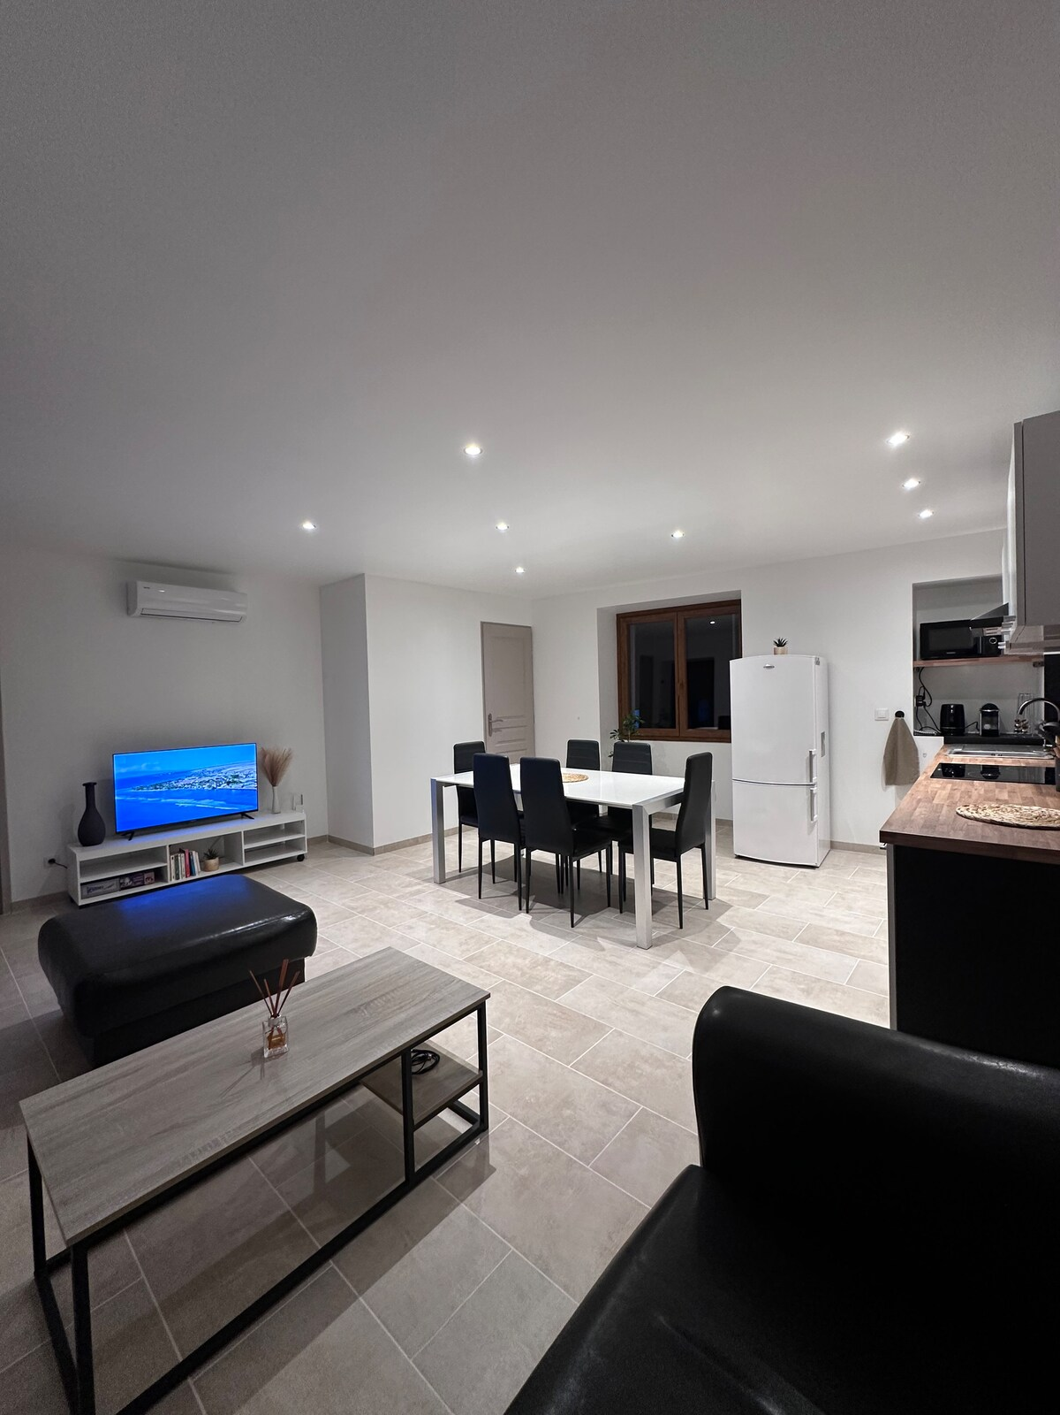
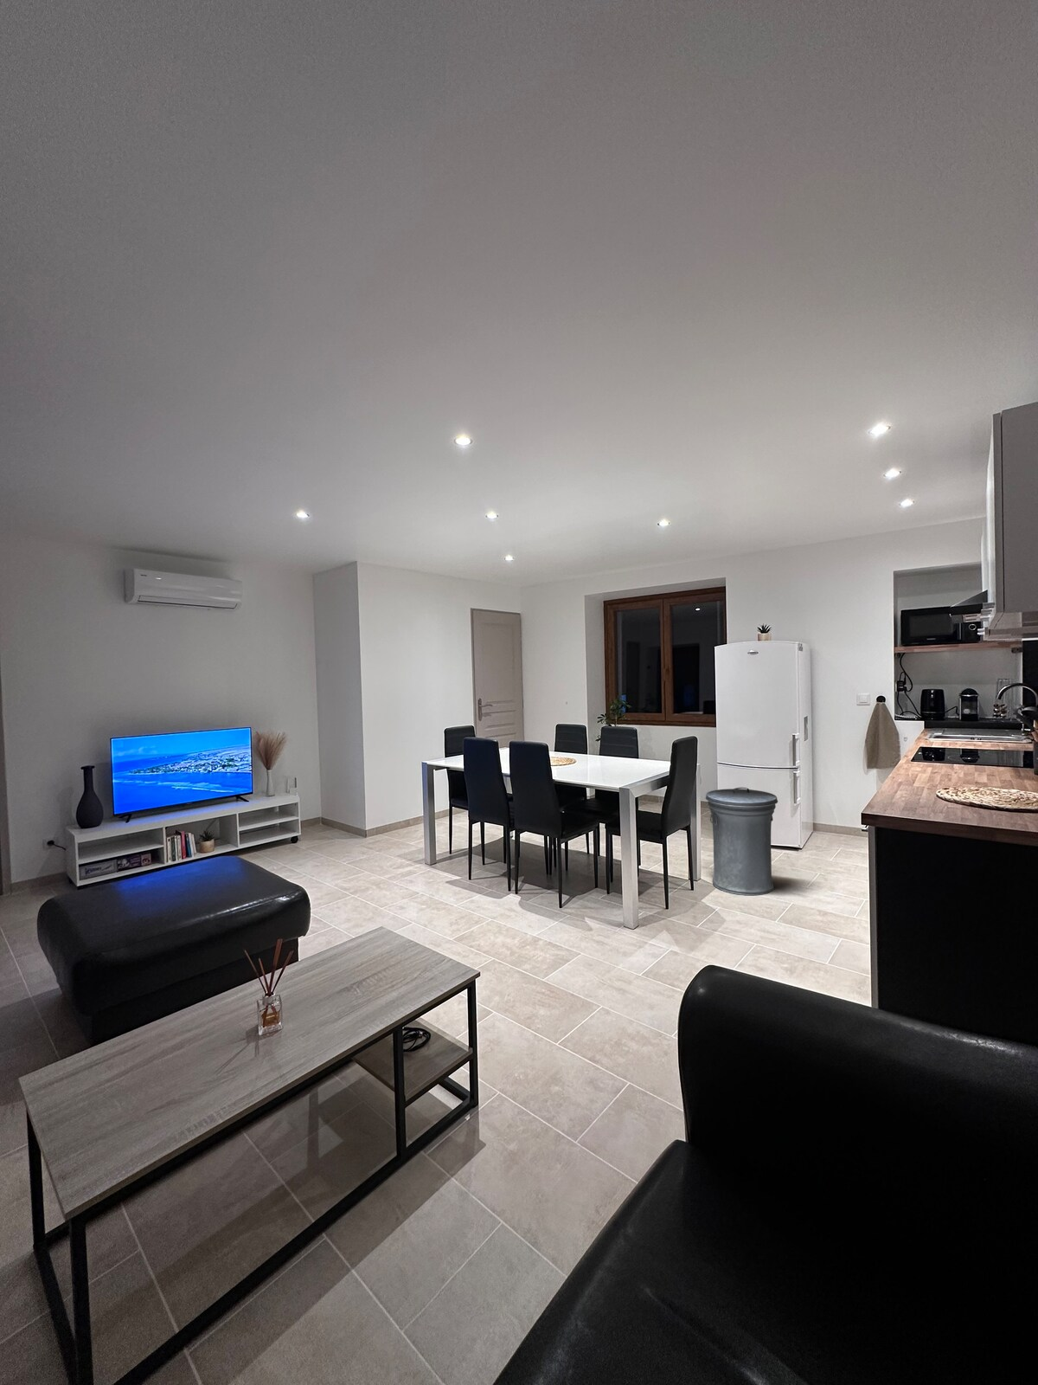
+ trash can [705,787,778,896]
